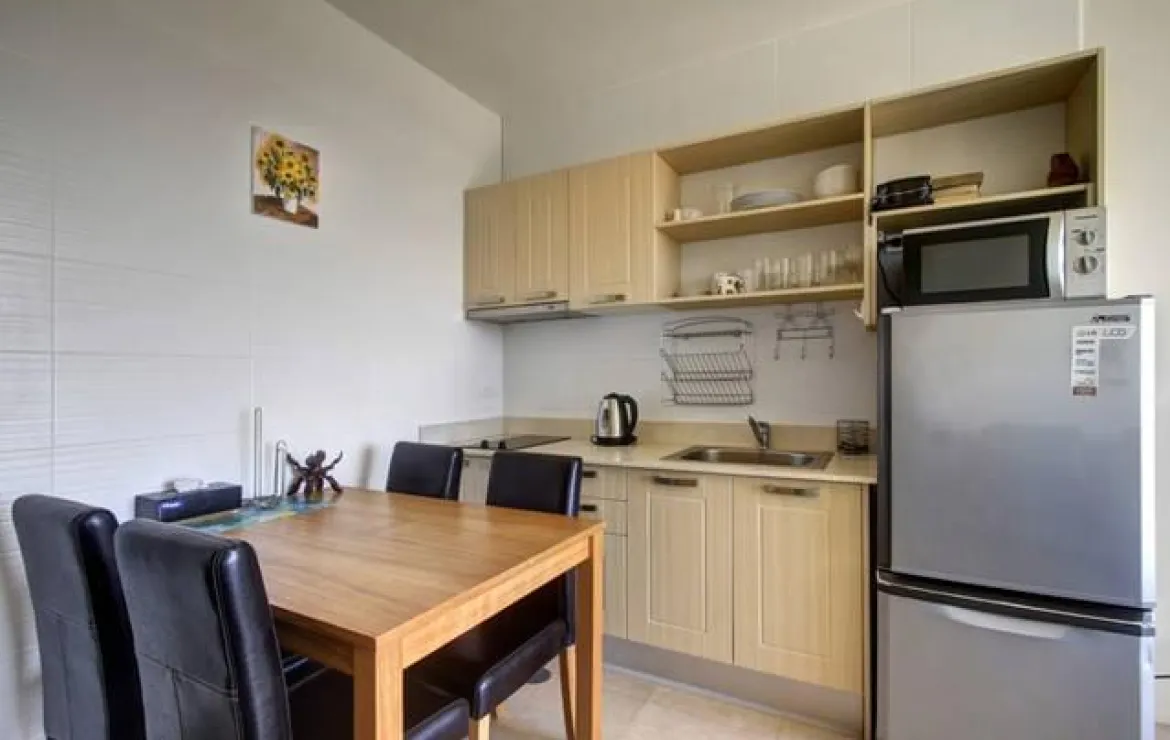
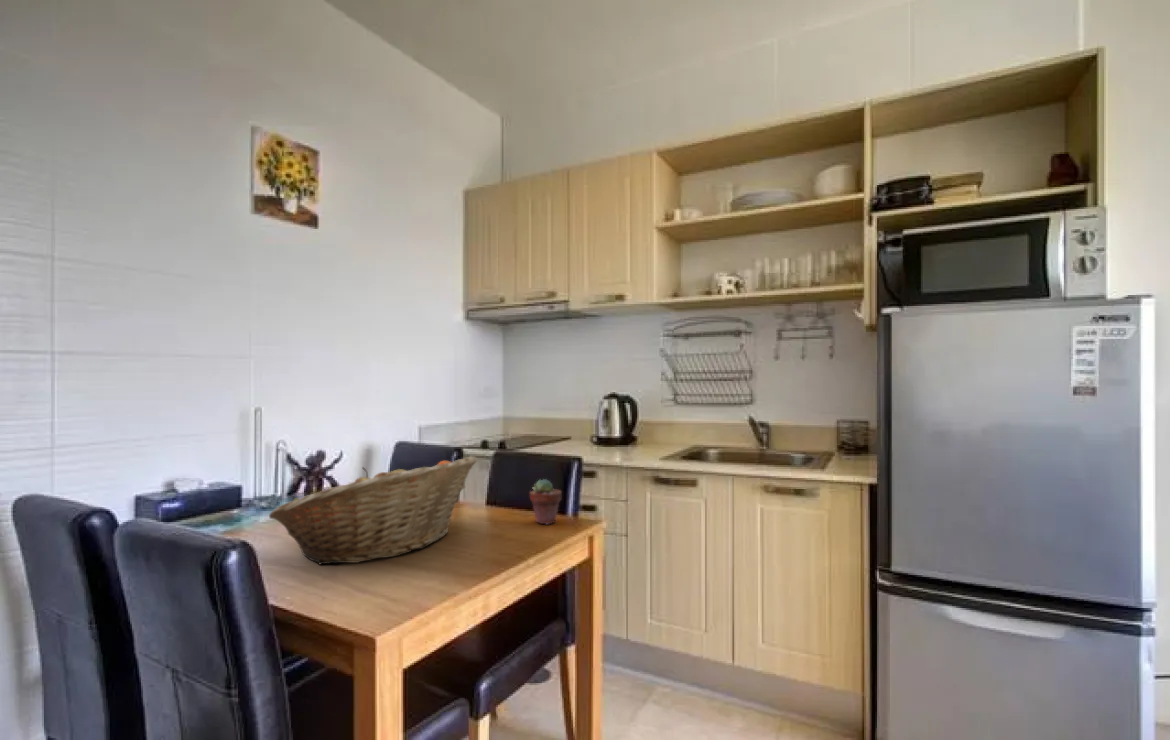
+ potted succulent [529,478,563,525]
+ fruit basket [268,455,478,566]
